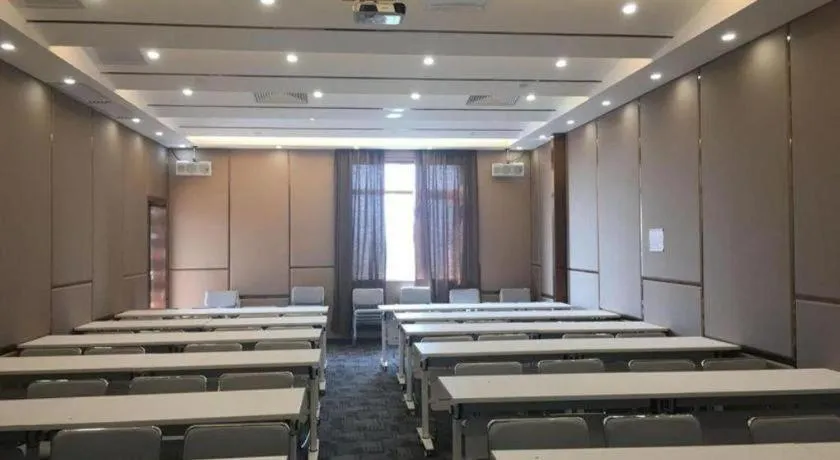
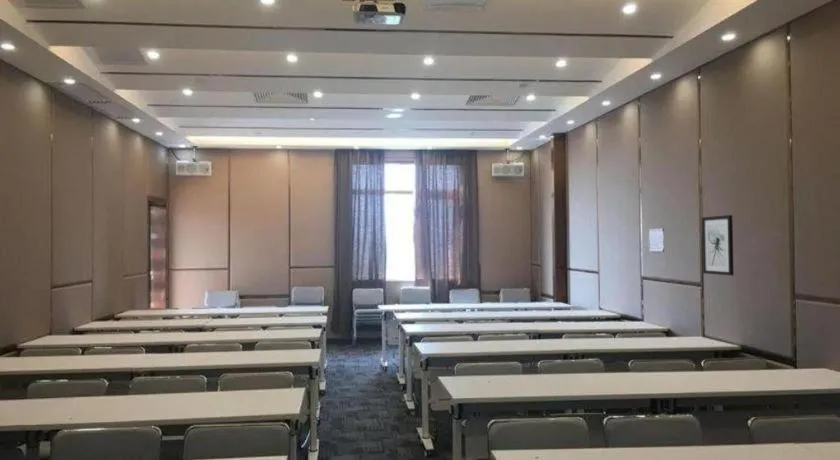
+ wall art [701,214,735,276]
